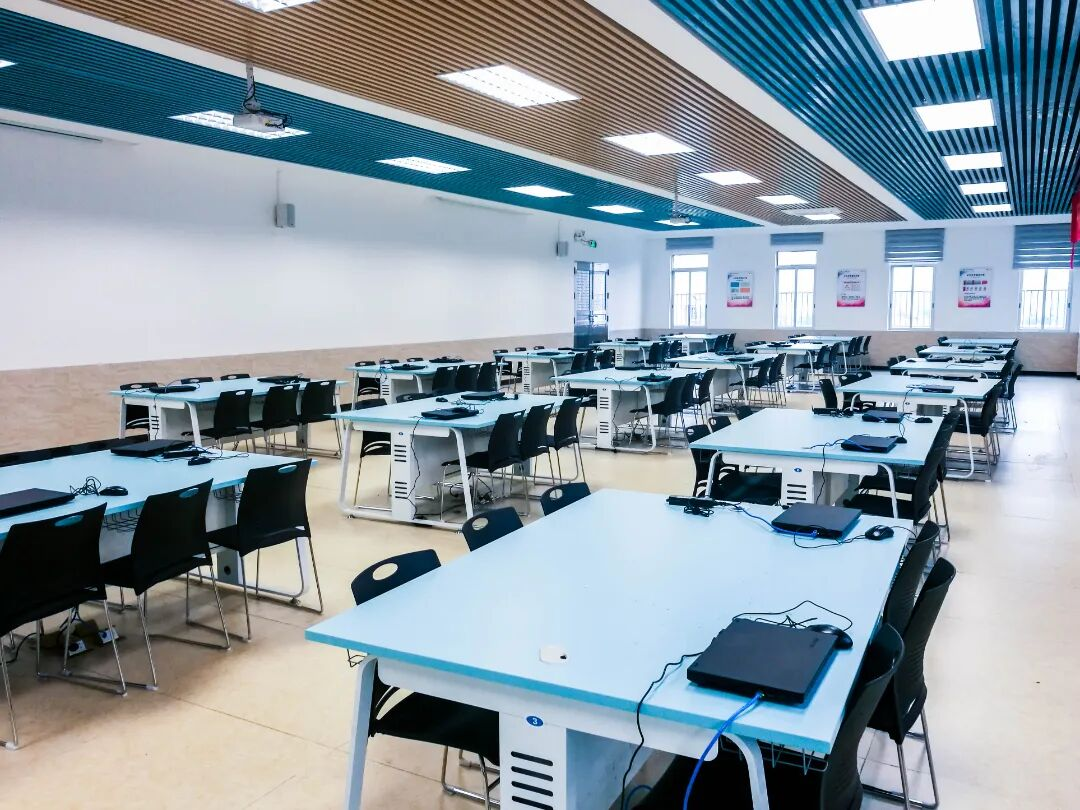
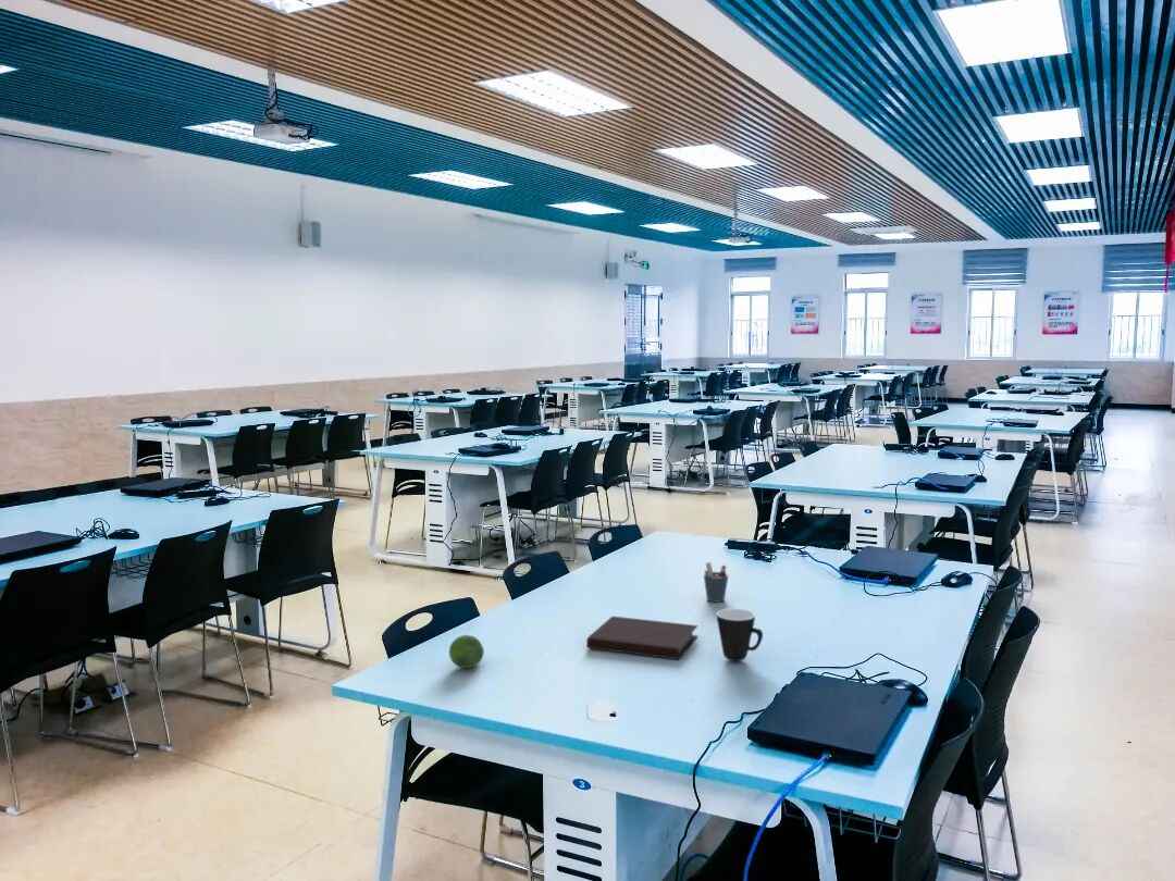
+ notebook [585,616,698,660]
+ pen holder [703,561,730,604]
+ mug [716,607,764,662]
+ fruit [448,634,485,669]
